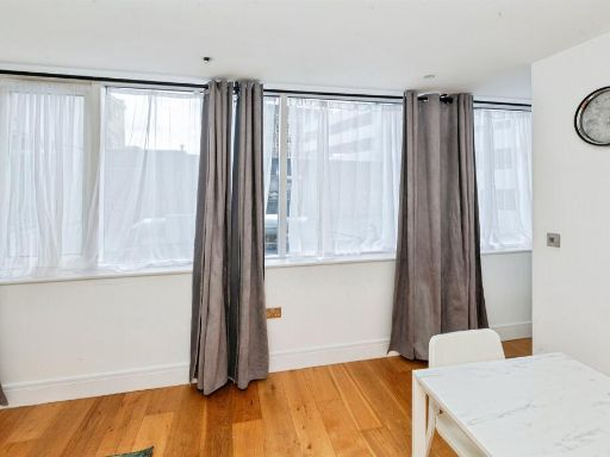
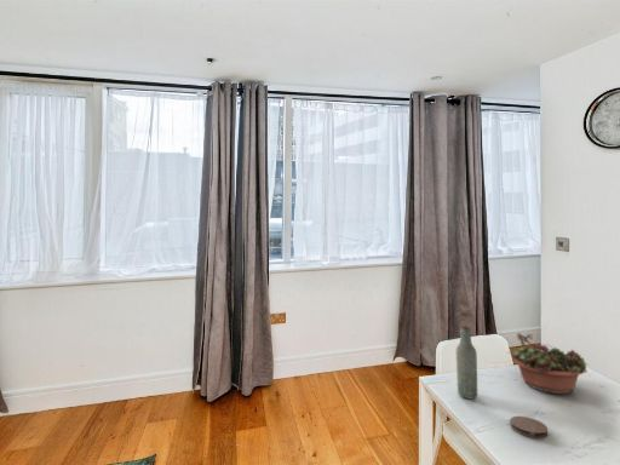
+ succulent planter [507,332,589,395]
+ bottle [455,326,478,400]
+ coaster [509,415,549,438]
